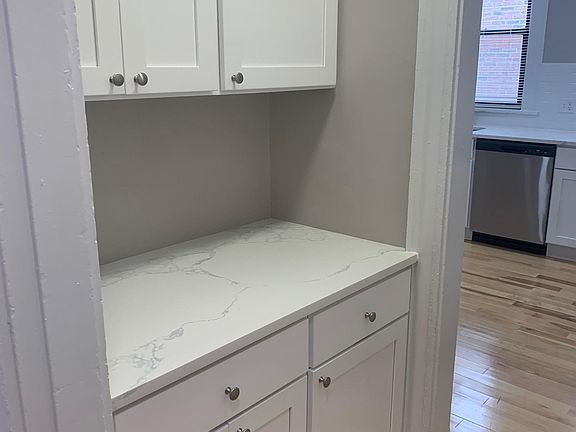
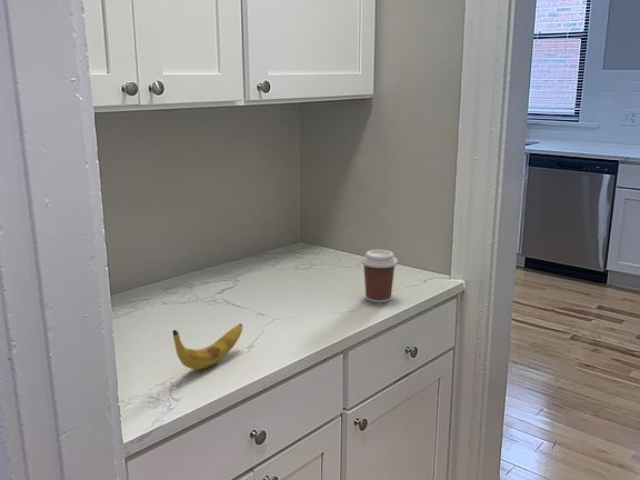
+ banana [172,322,243,370]
+ coffee cup [360,249,399,303]
